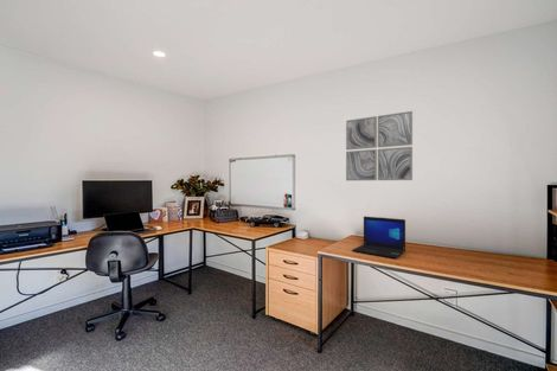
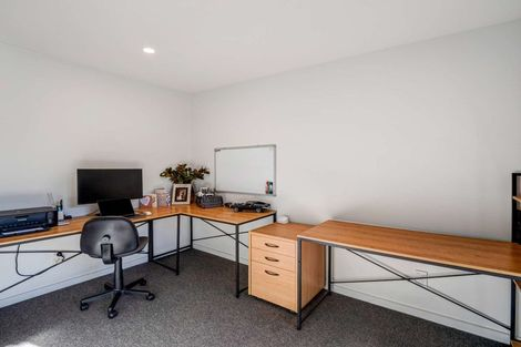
- wall art [345,110,414,181]
- laptop [351,216,406,260]
